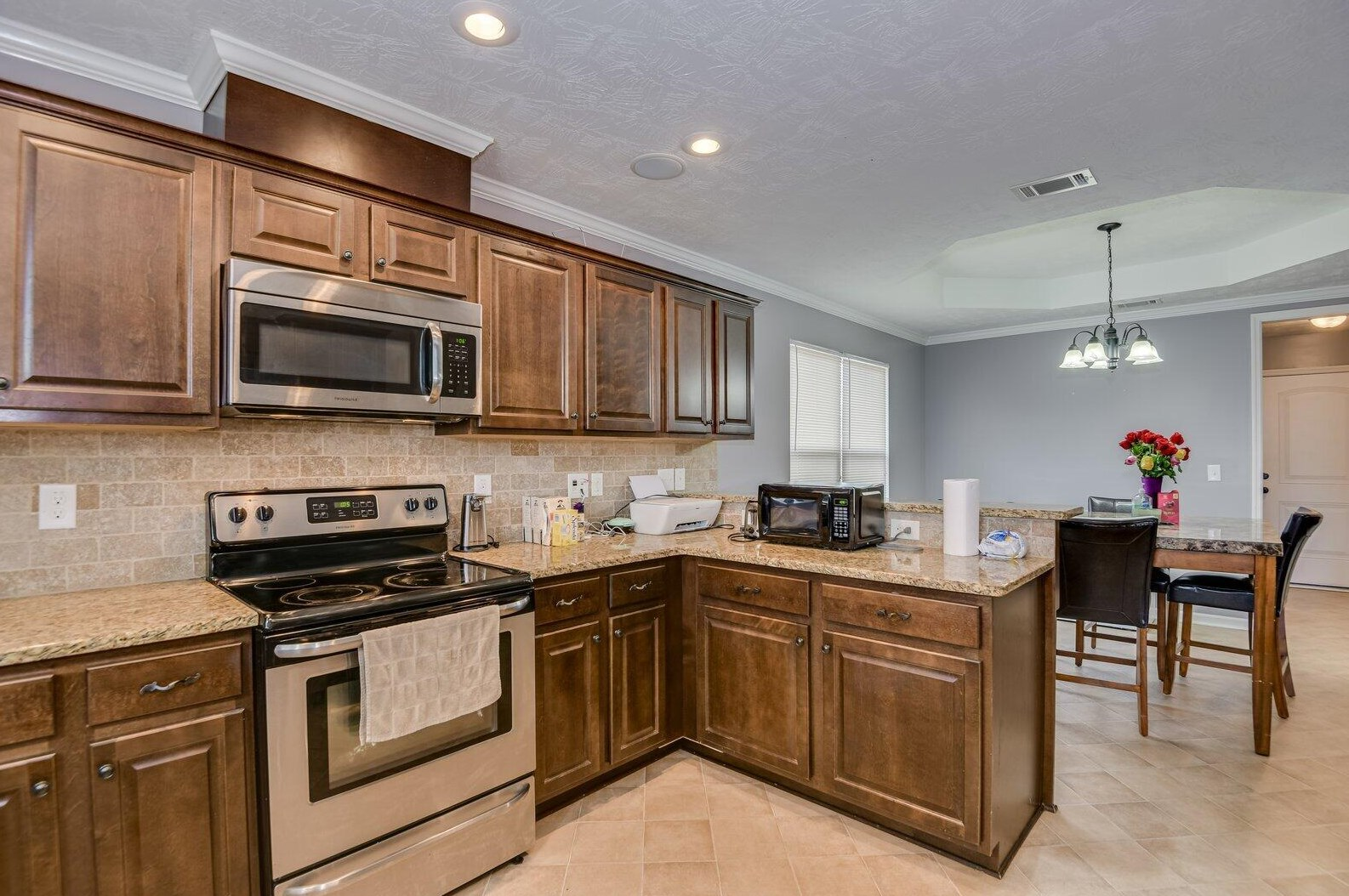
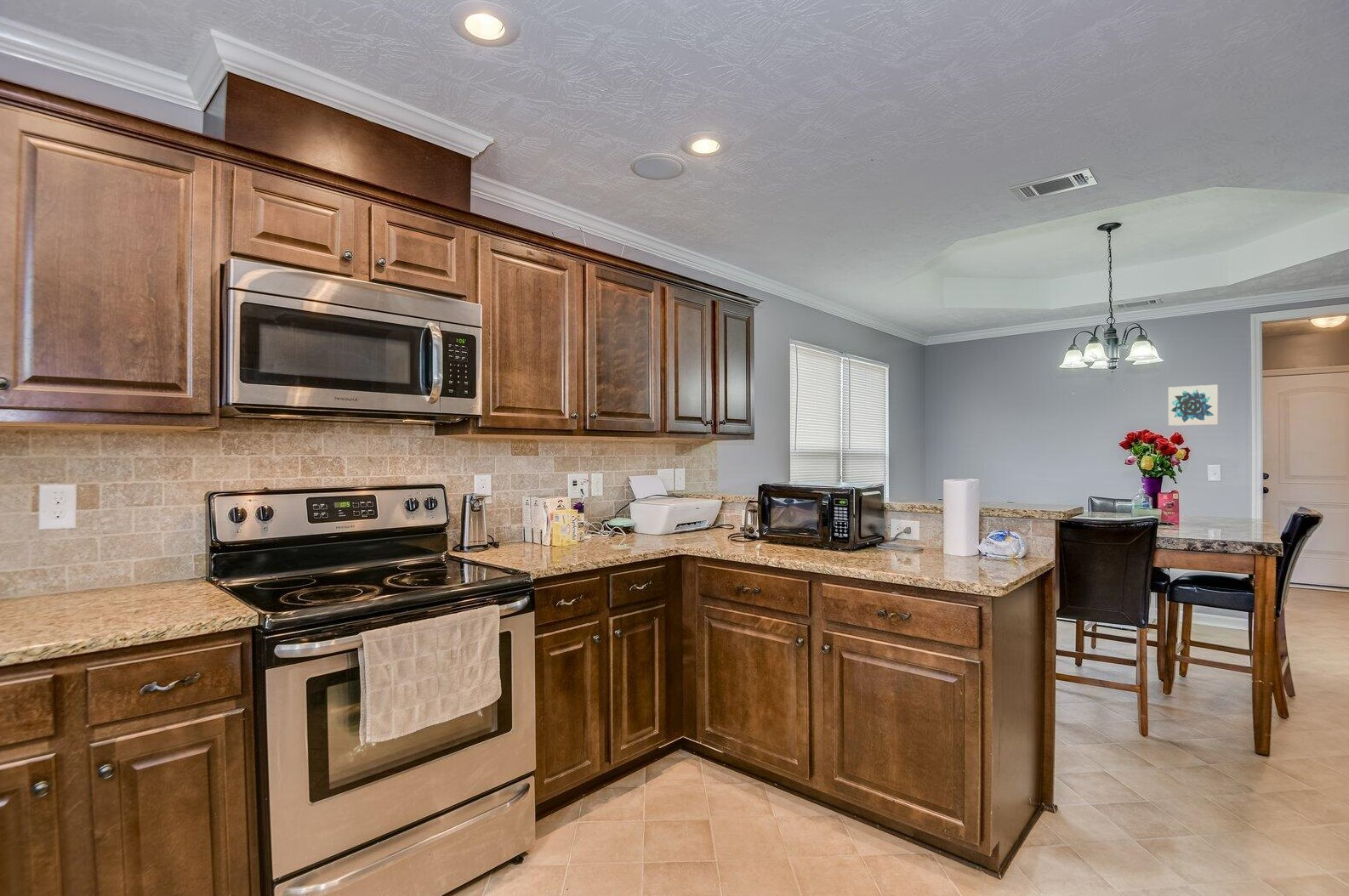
+ wall art [1168,384,1219,427]
